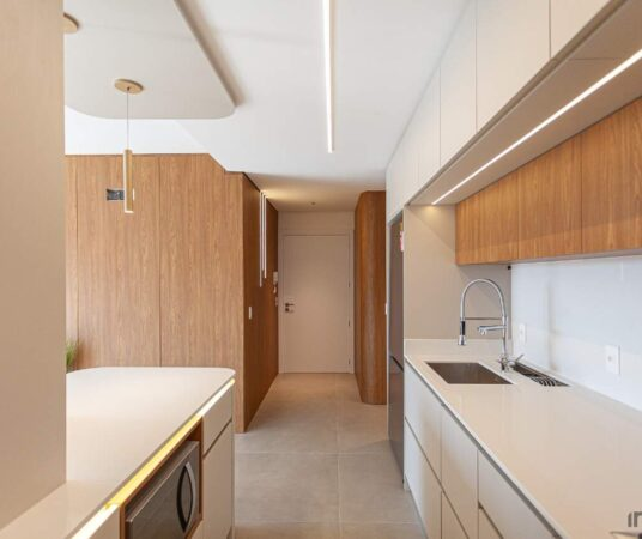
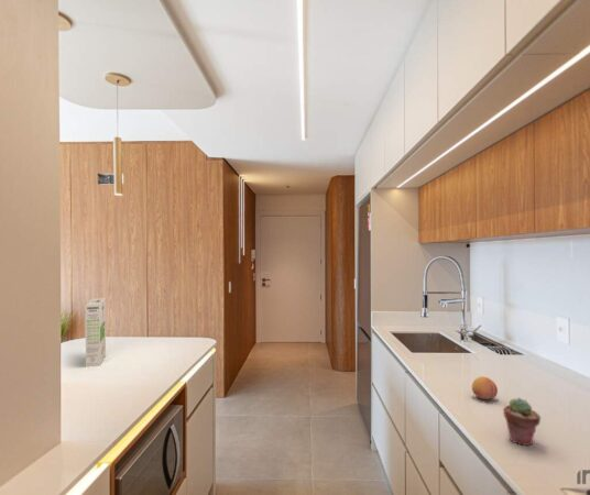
+ cereal box [85,297,107,369]
+ fruit [471,375,499,400]
+ potted succulent [503,397,542,447]
